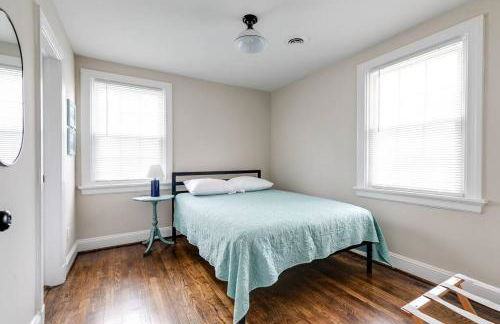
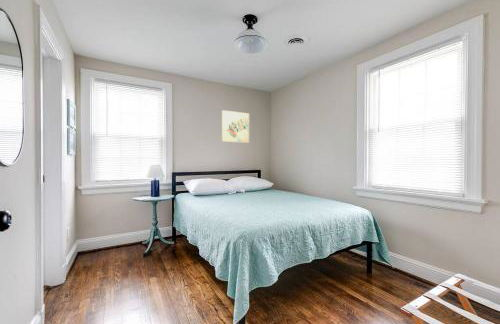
+ wall art [220,109,250,144]
